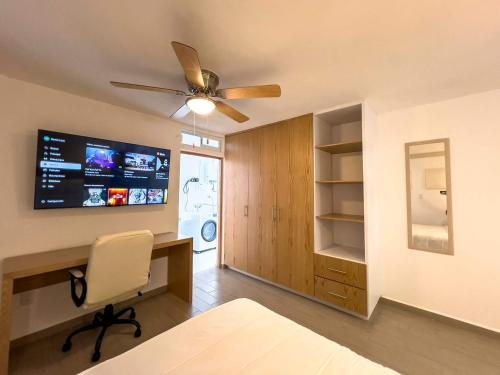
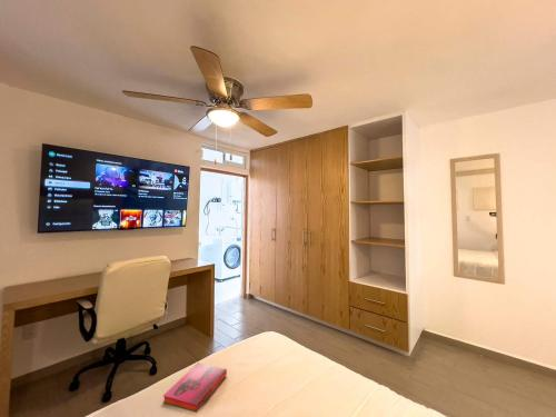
+ hardback book [162,363,228,414]
